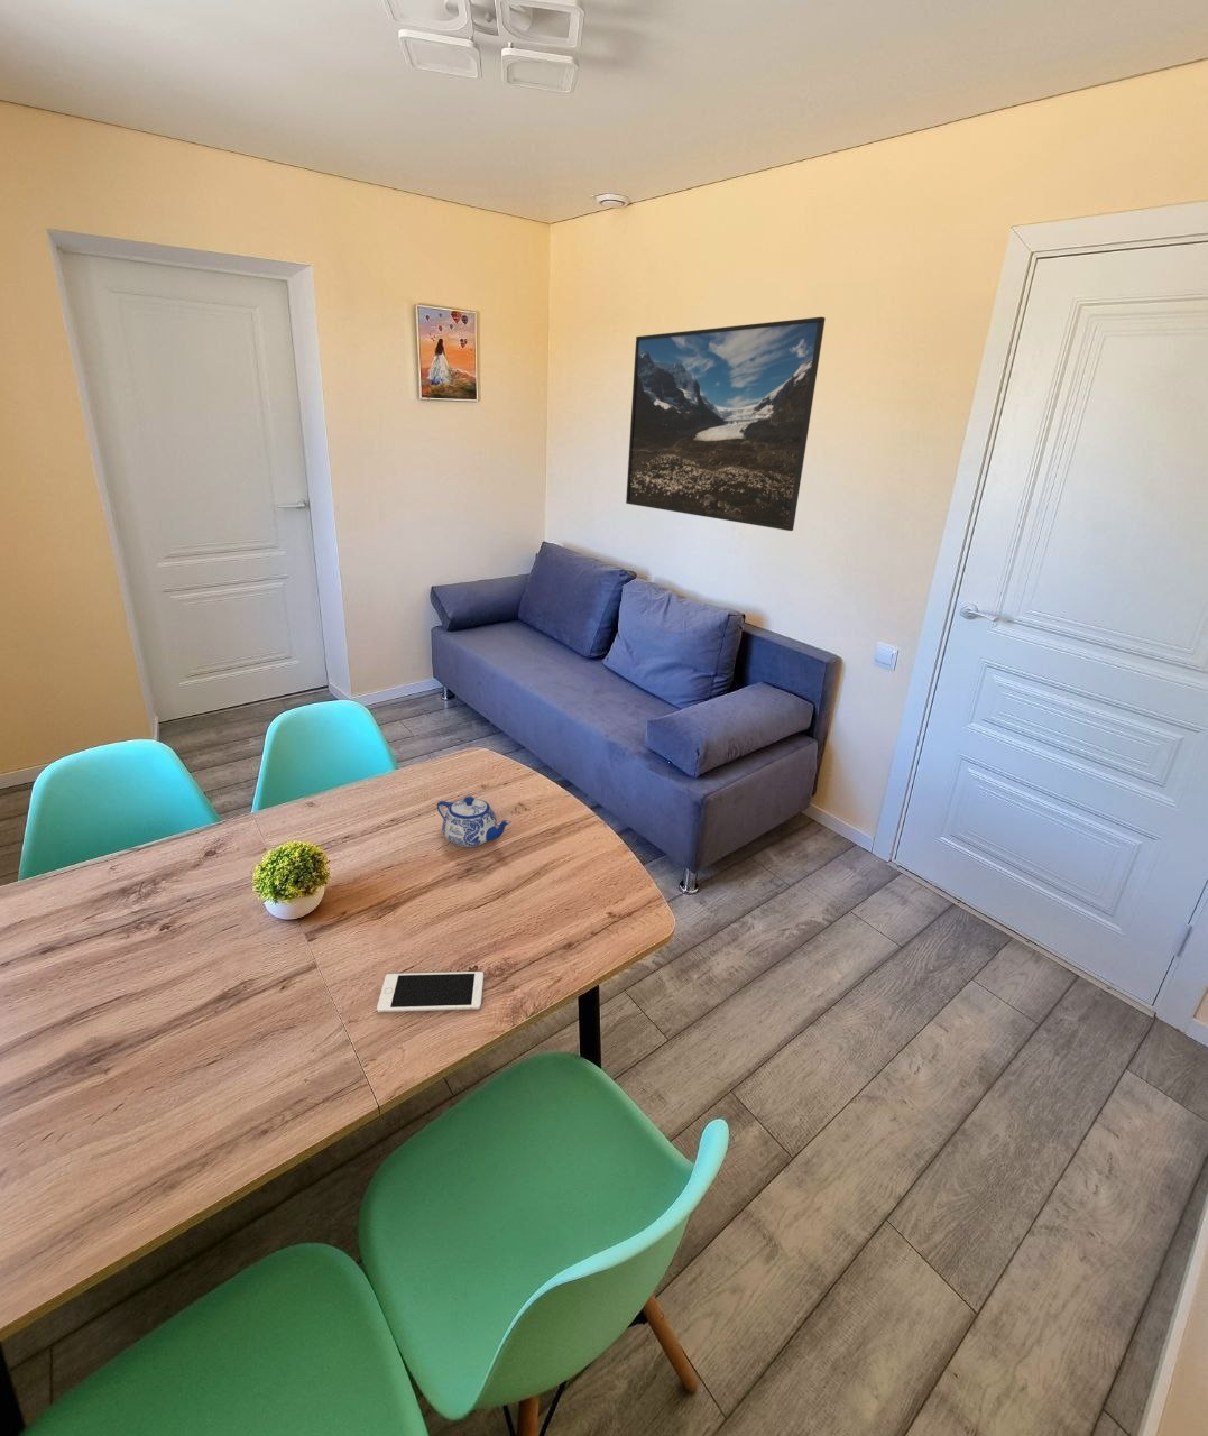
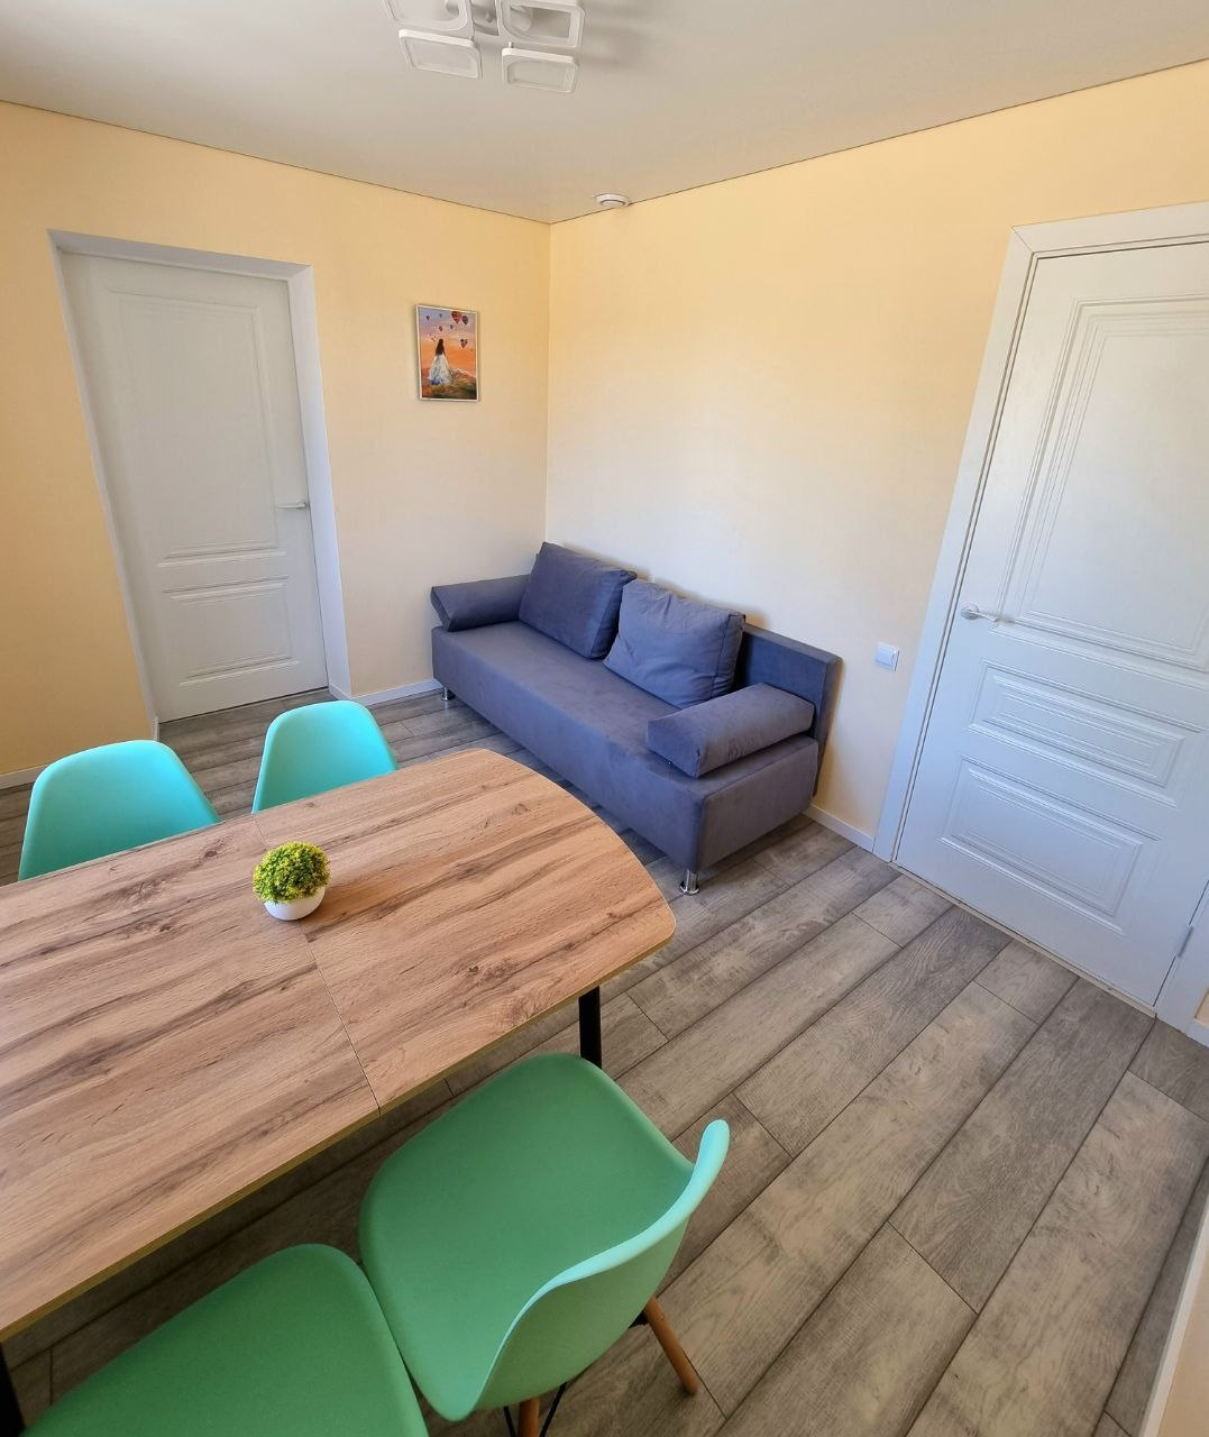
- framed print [624,316,827,532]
- cell phone [376,971,484,1013]
- teapot [436,796,512,849]
